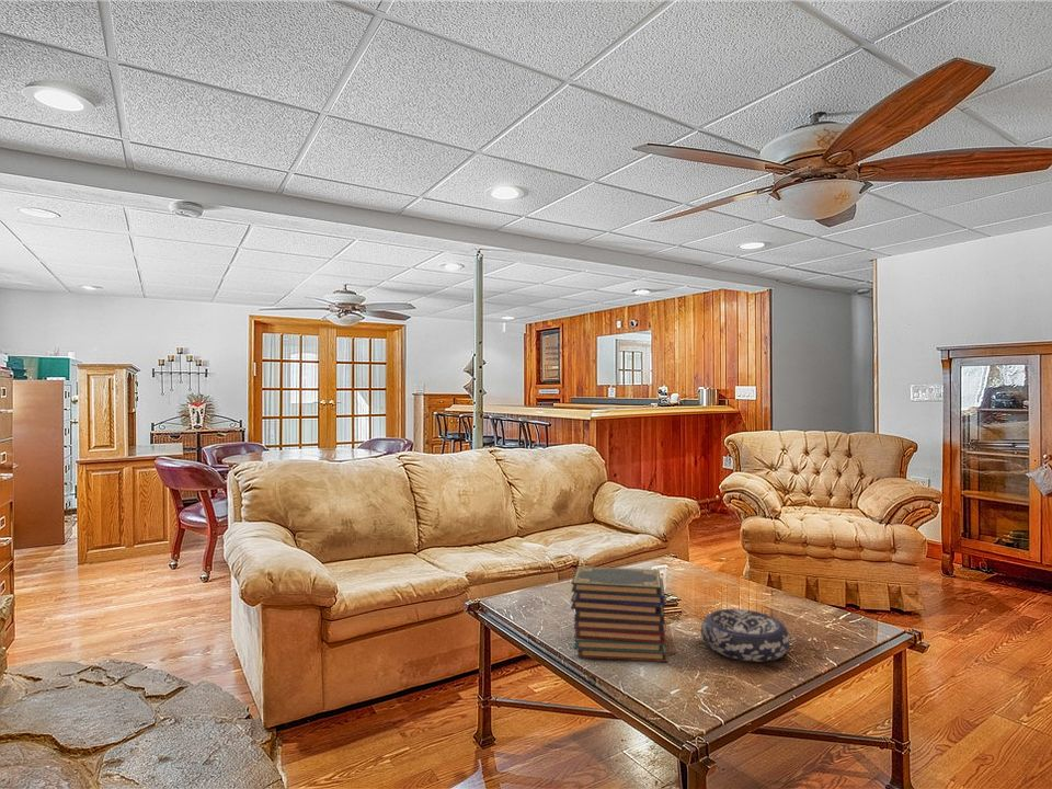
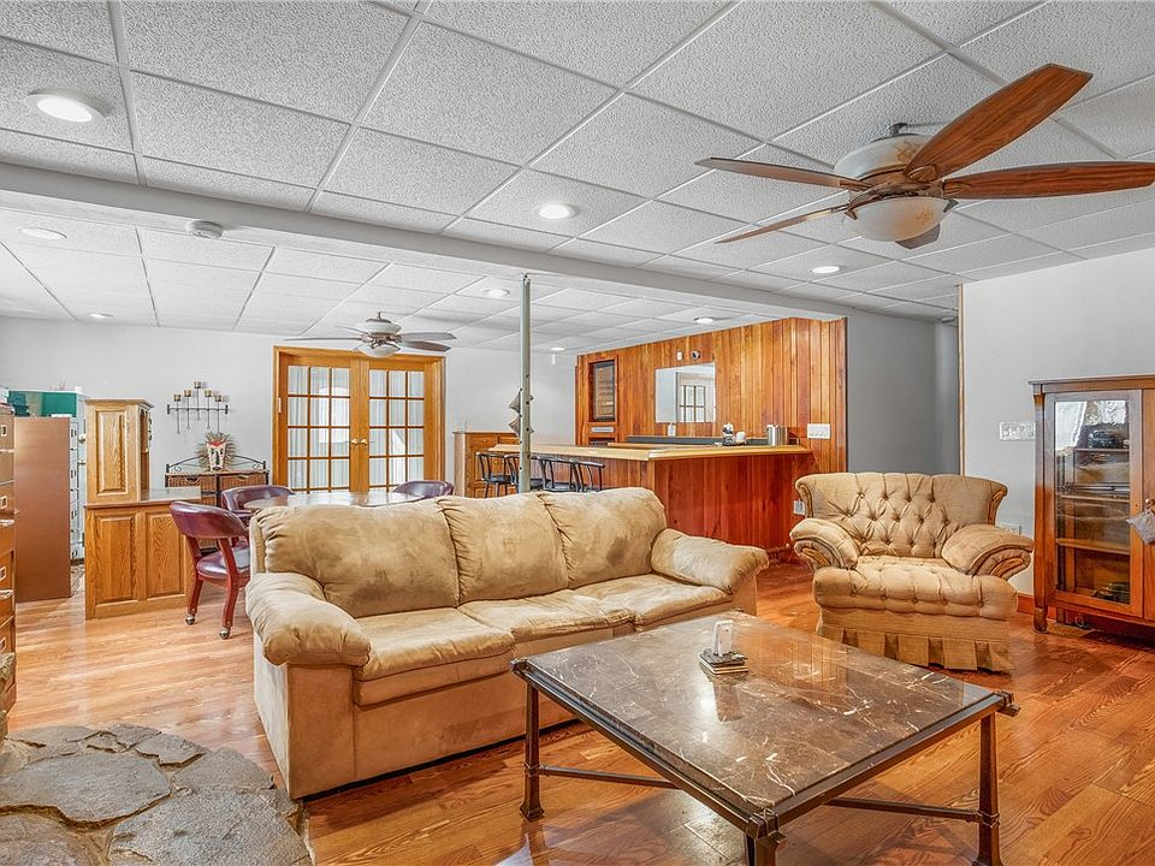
- book stack [570,565,668,663]
- decorative bowl [700,608,791,663]
